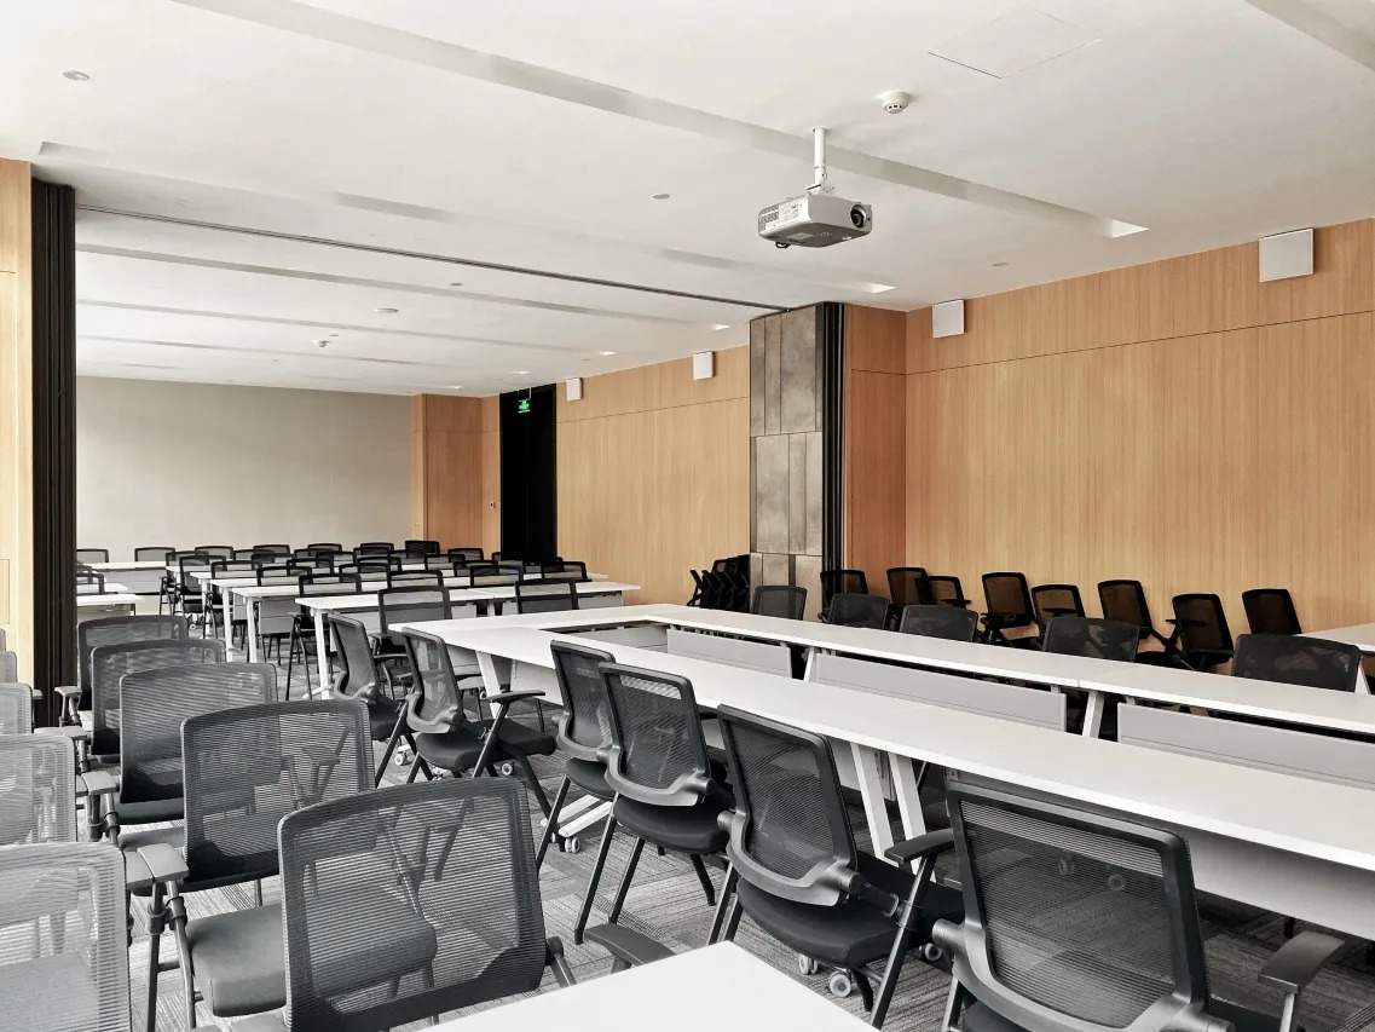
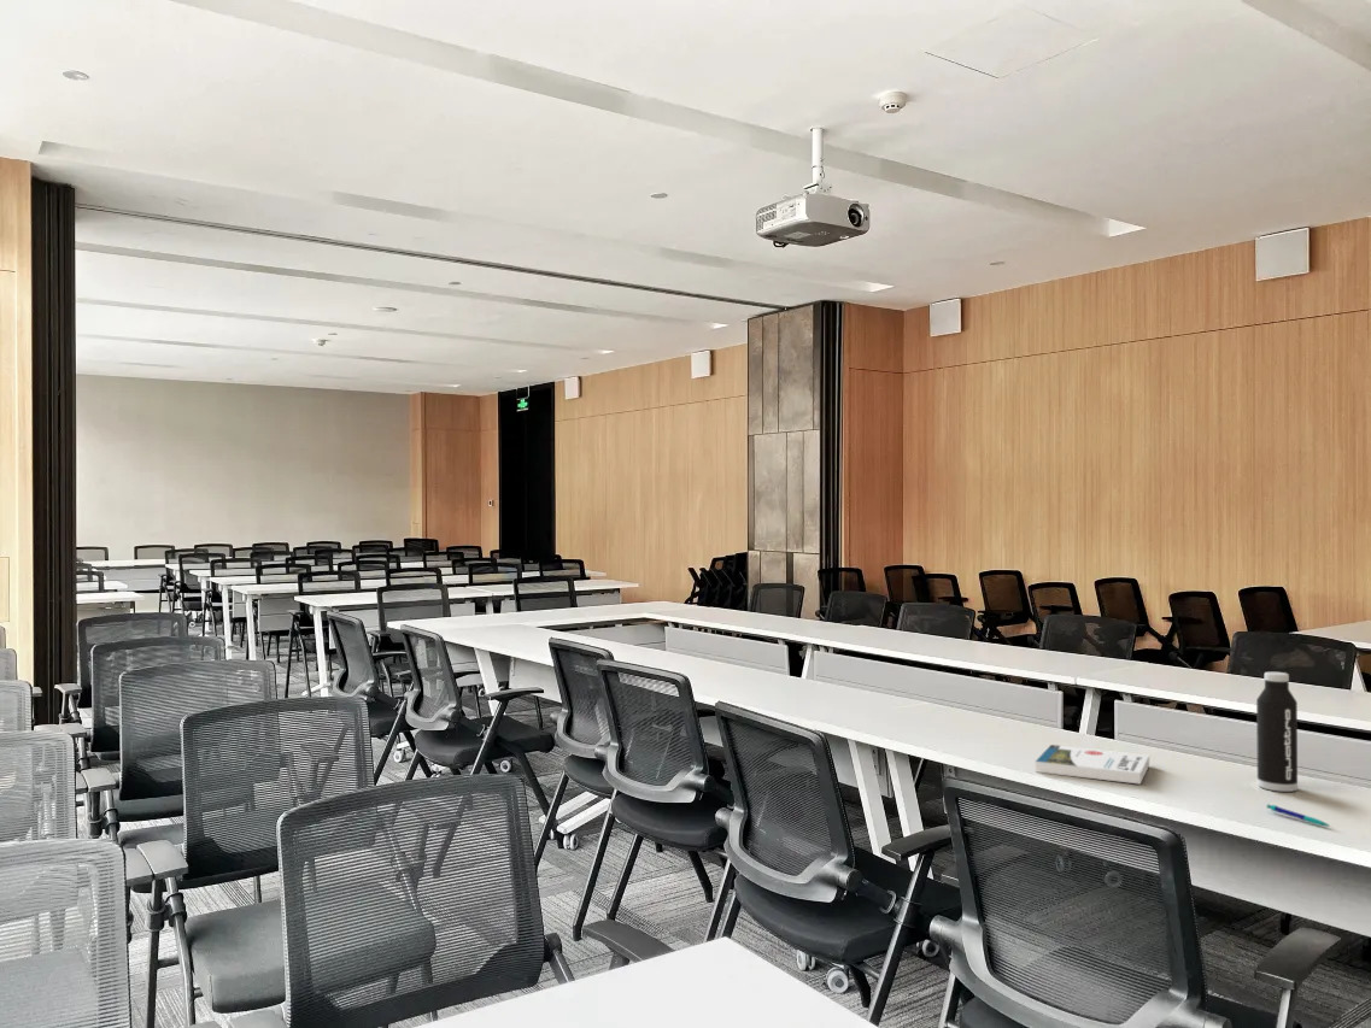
+ water bottle [1255,671,1299,793]
+ pen [1266,803,1332,828]
+ book [1033,744,1150,785]
